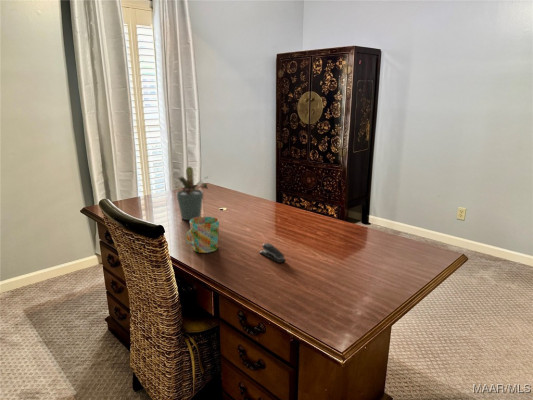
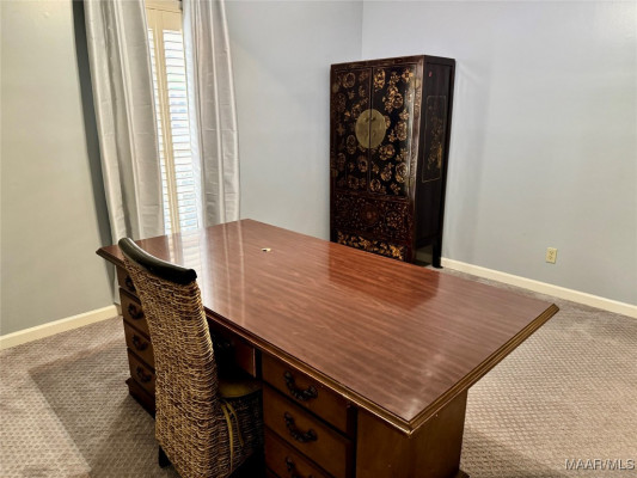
- stapler [258,242,287,264]
- mug [185,216,220,254]
- potted plant [174,165,210,221]
